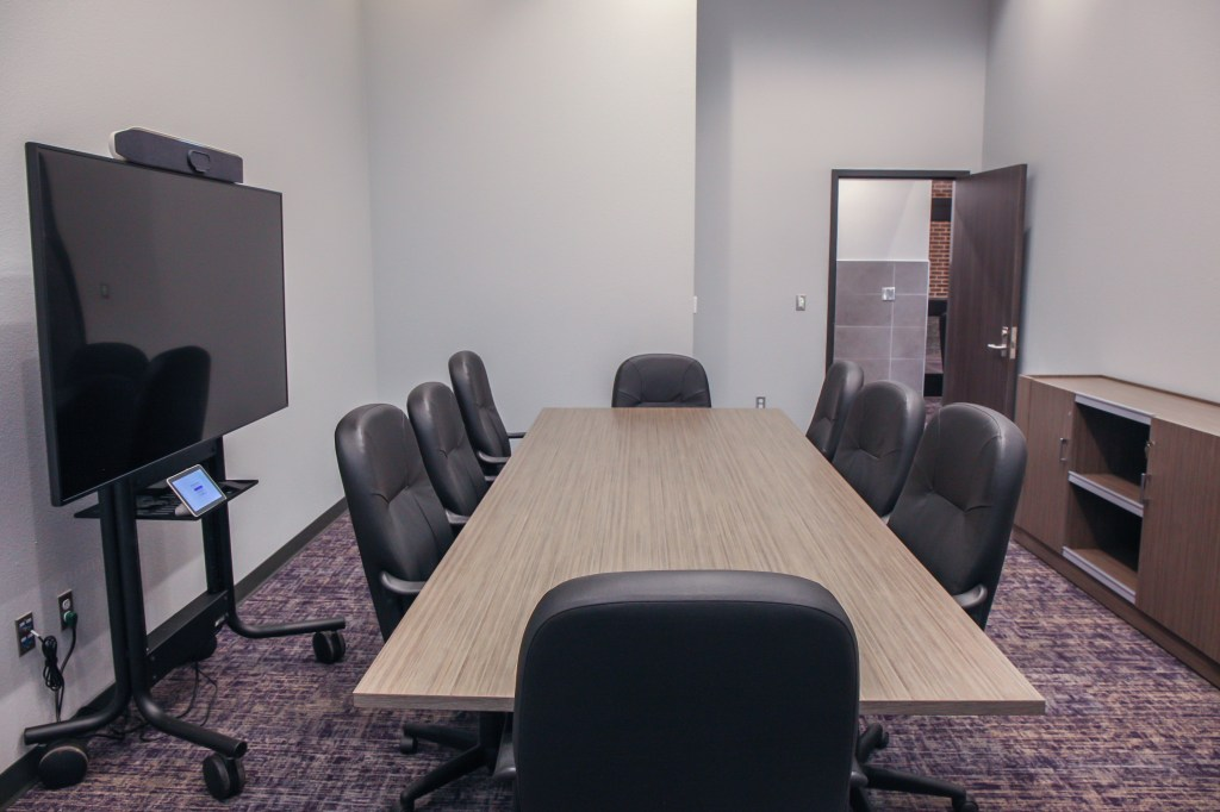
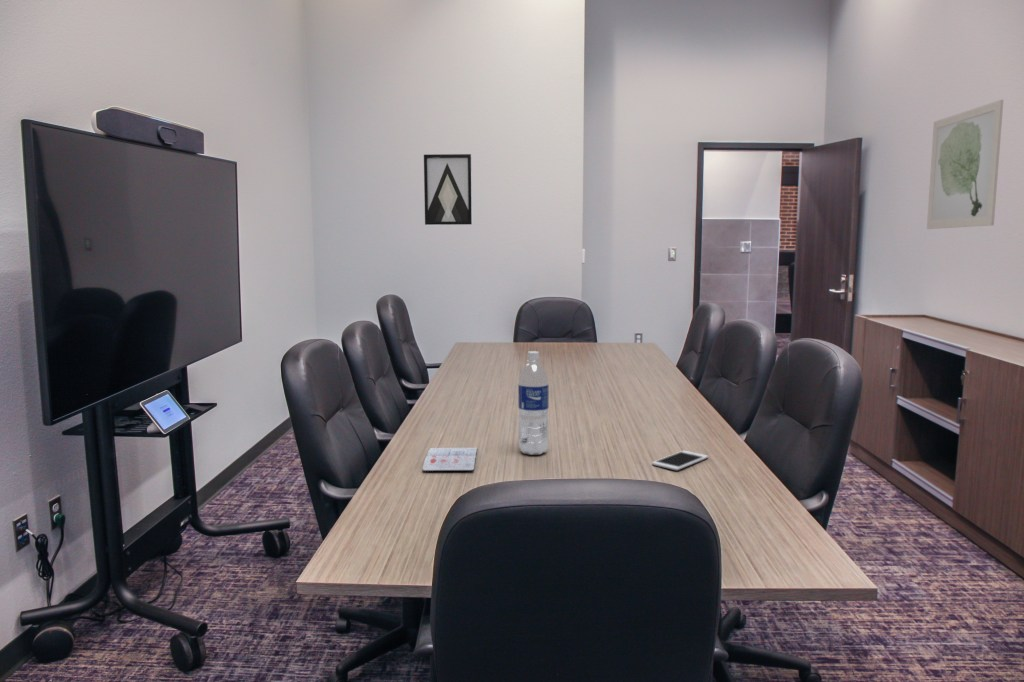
+ cell phone [651,450,709,471]
+ water bottle [517,350,549,456]
+ wall art [926,99,1004,230]
+ wall art [423,153,473,226]
+ diary [422,447,479,472]
